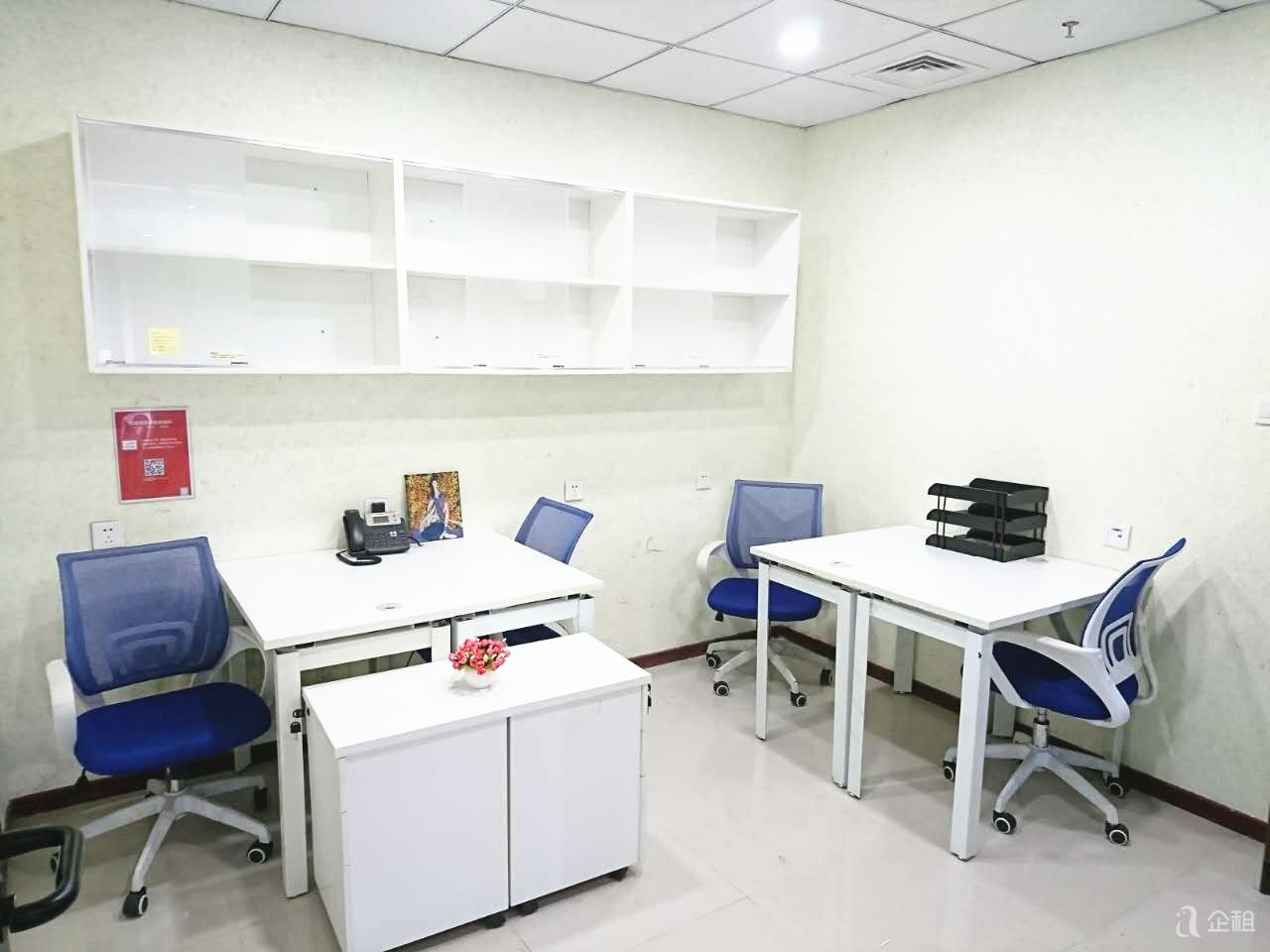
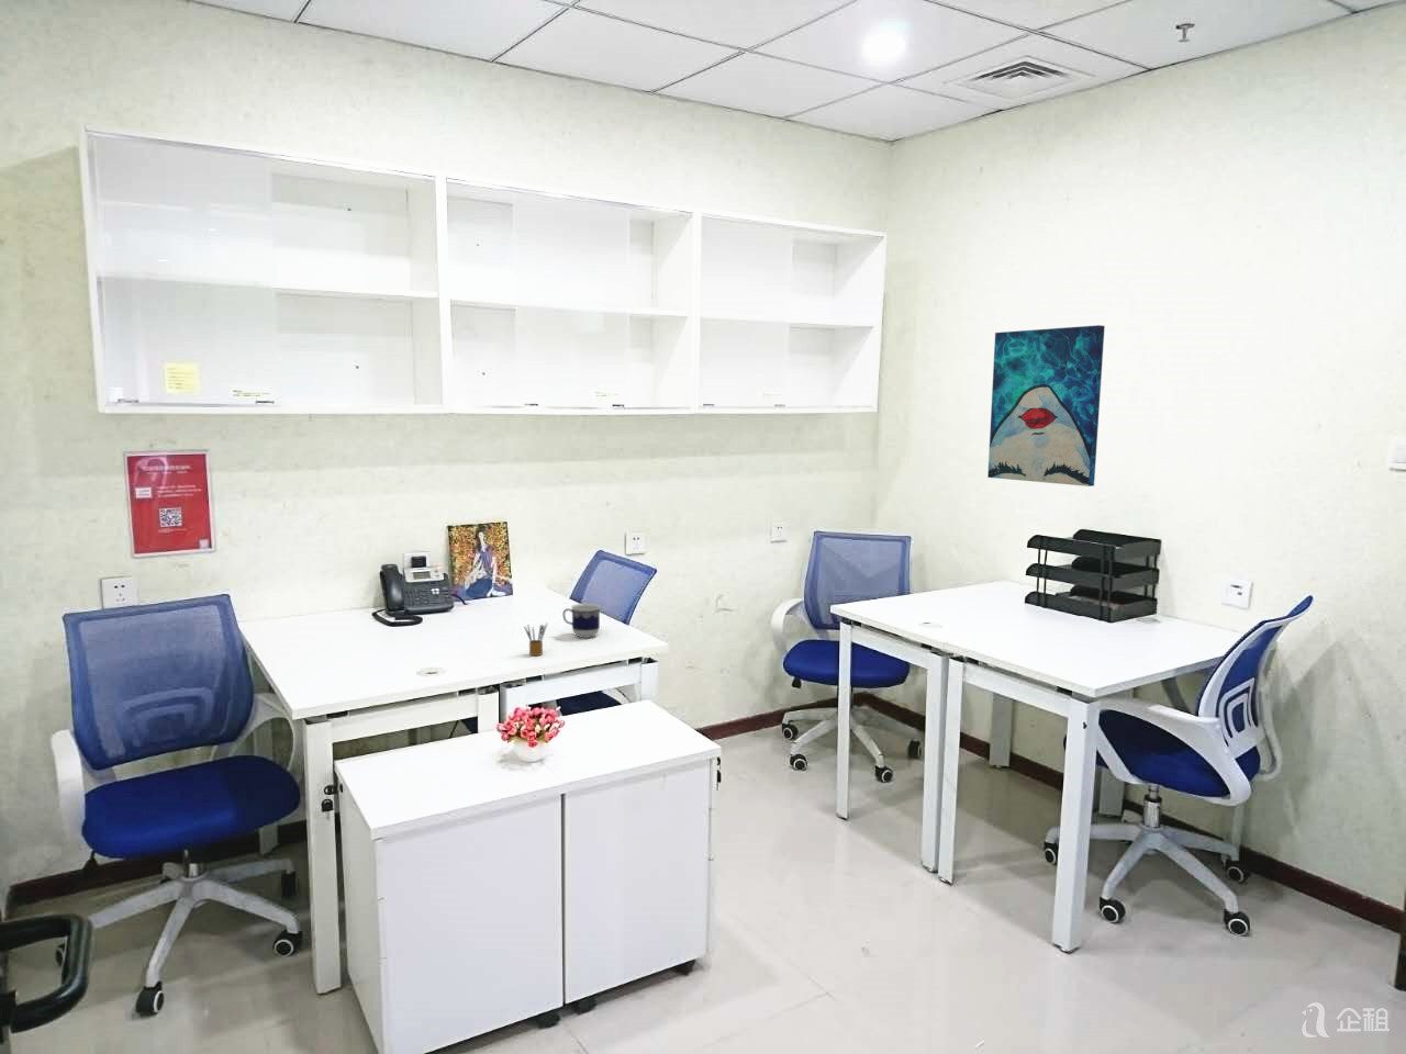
+ pencil box [523,622,548,657]
+ wall art [986,324,1106,487]
+ cup [561,602,602,639]
